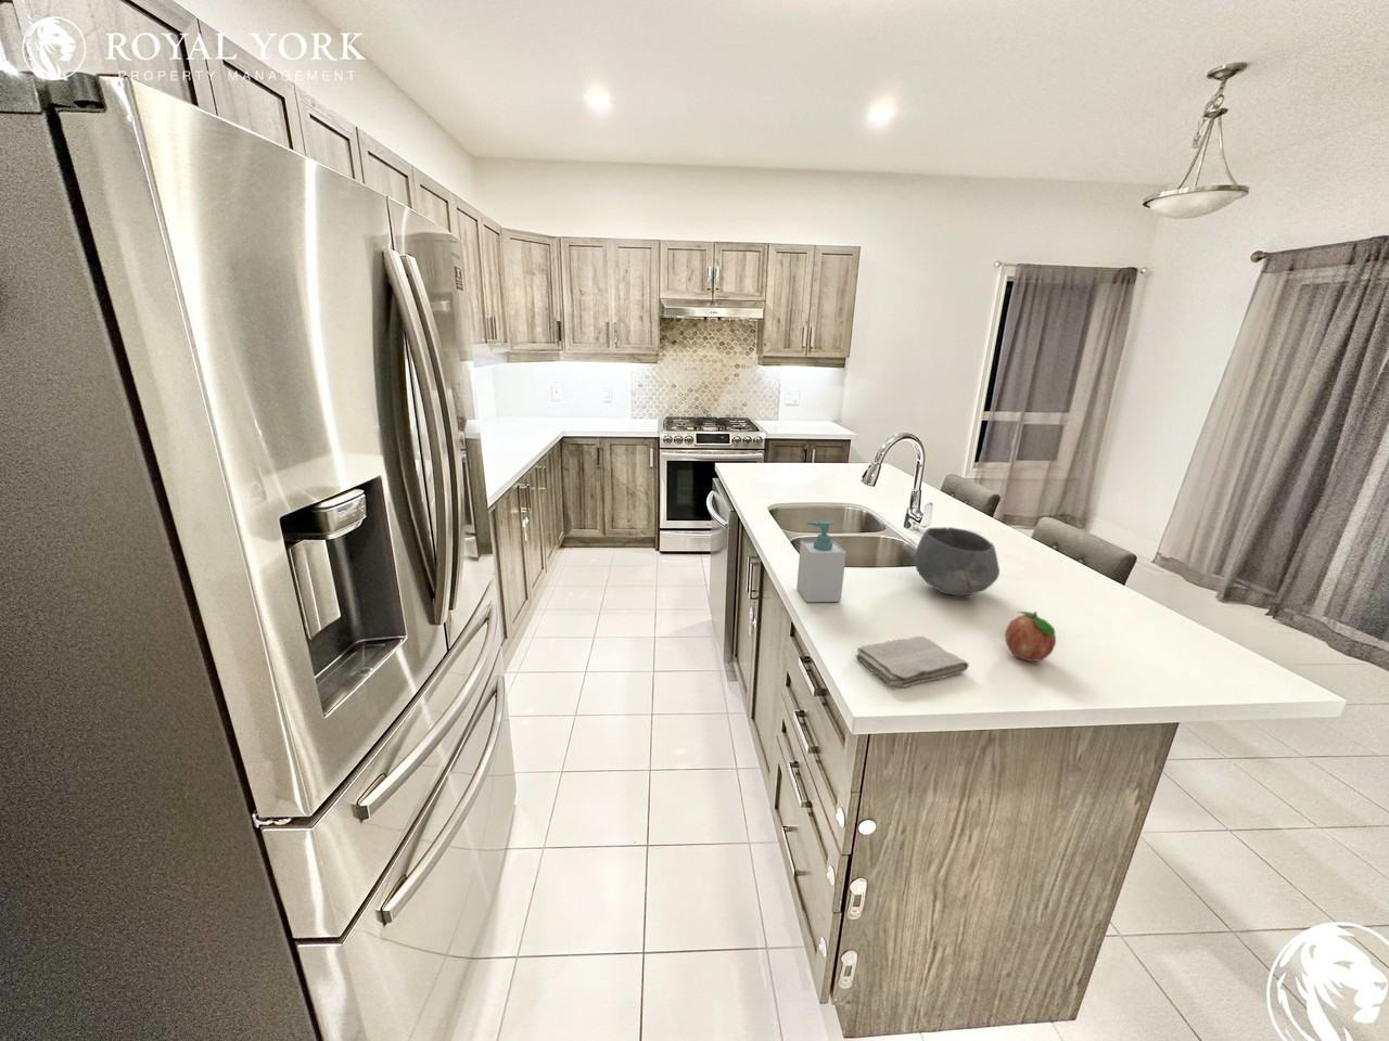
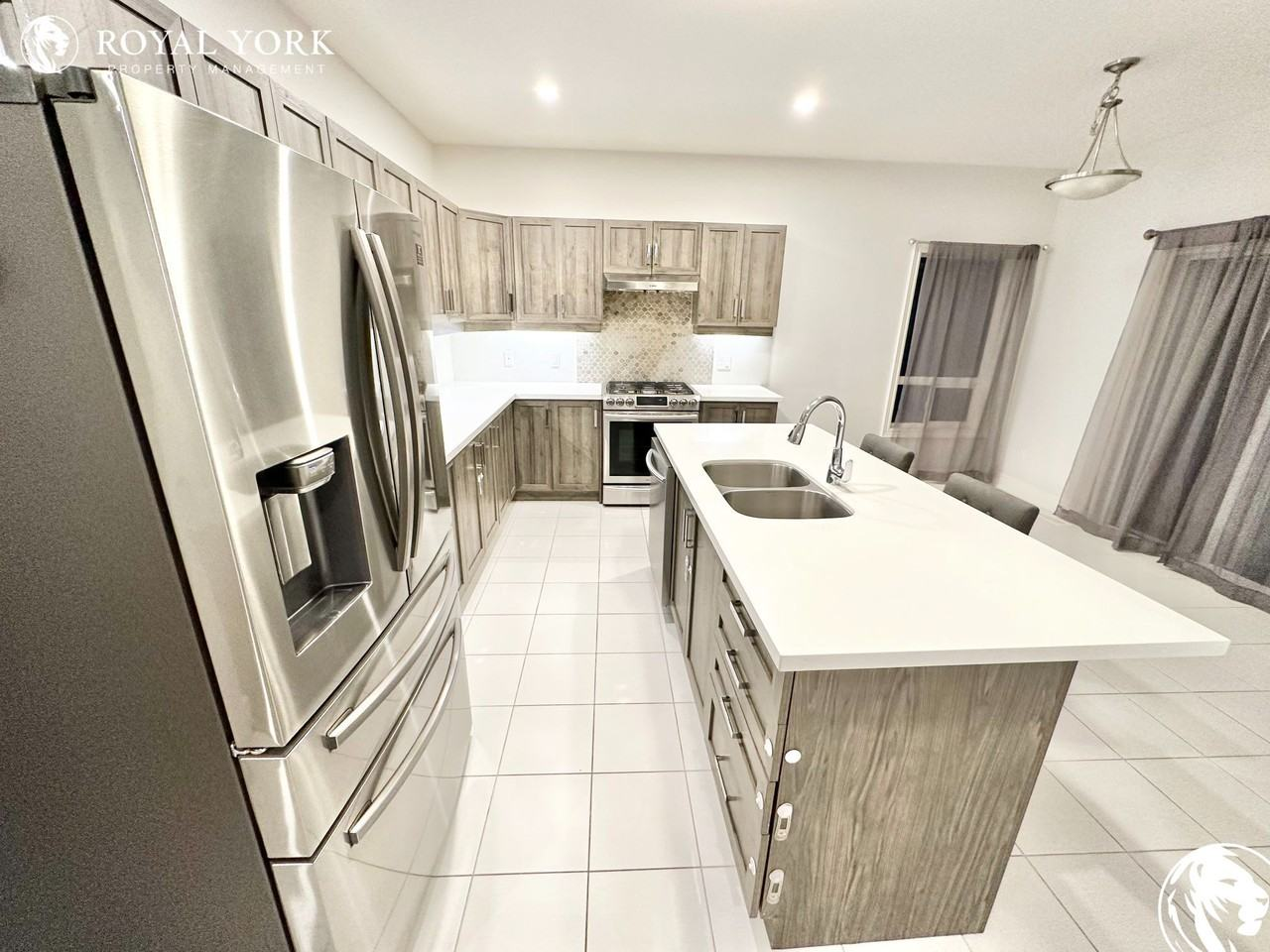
- washcloth [855,635,970,688]
- bowl [910,526,1001,596]
- soap bottle [795,519,848,603]
- fruit [1004,610,1057,663]
